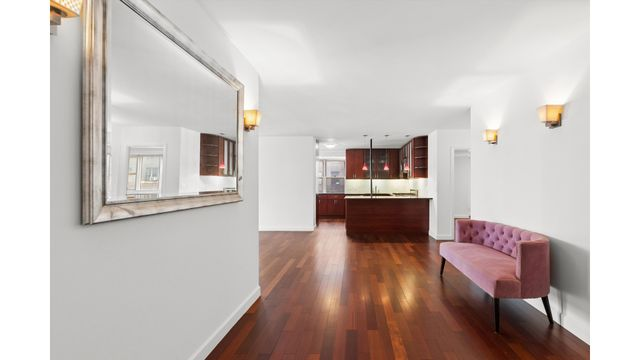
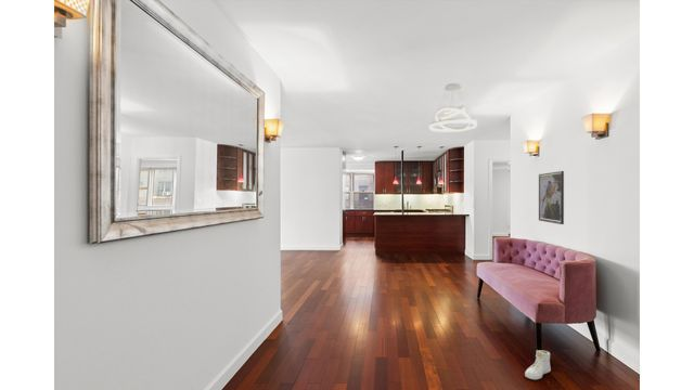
+ pendant light [428,82,478,133]
+ sneaker [524,349,552,380]
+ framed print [538,170,565,225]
